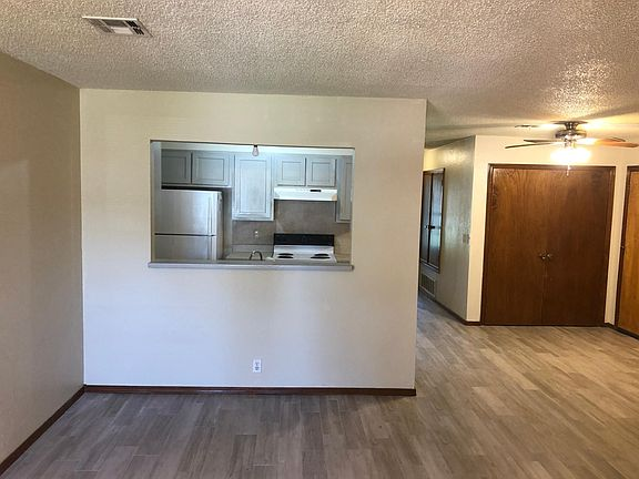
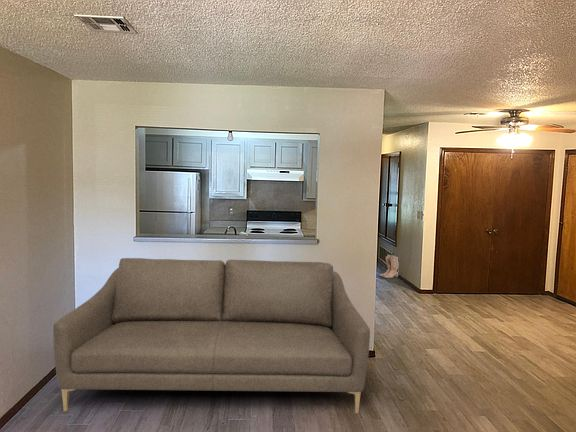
+ boots [379,254,399,279]
+ sofa [52,257,371,414]
